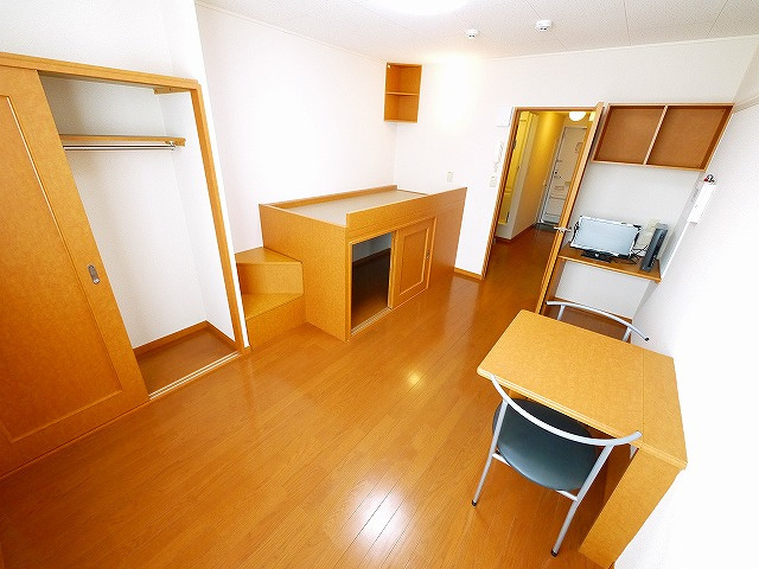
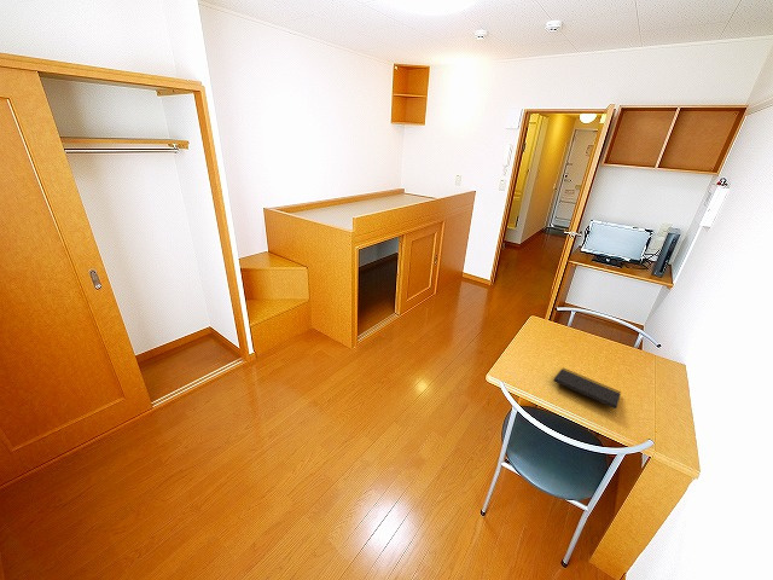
+ notepad [552,366,622,416]
